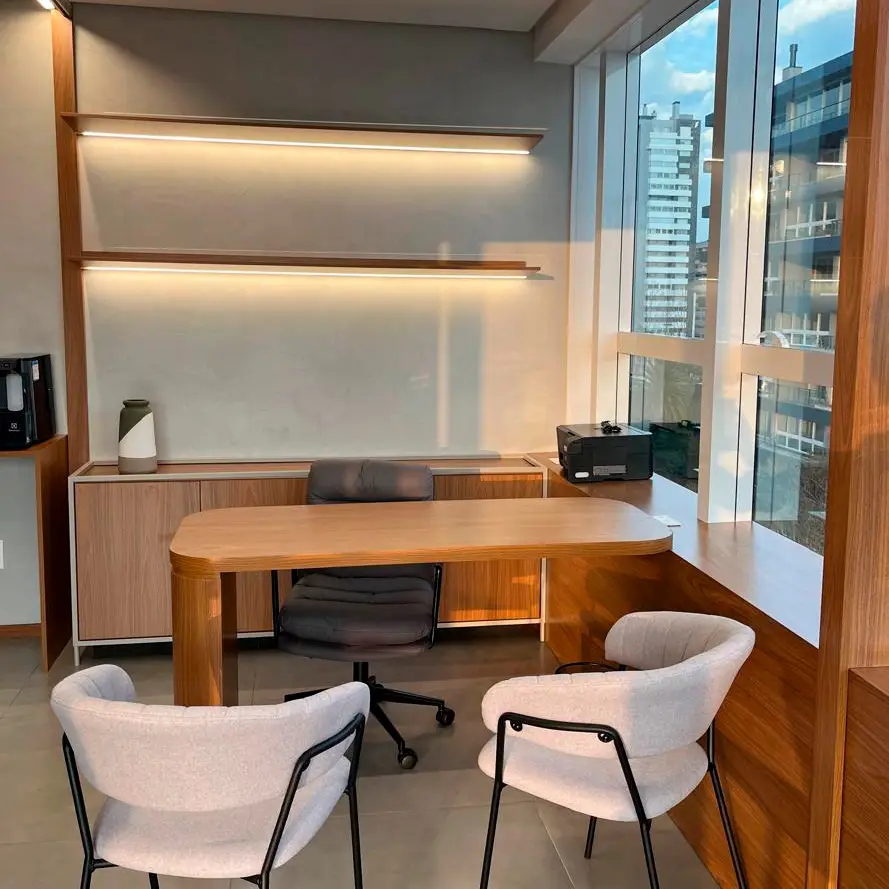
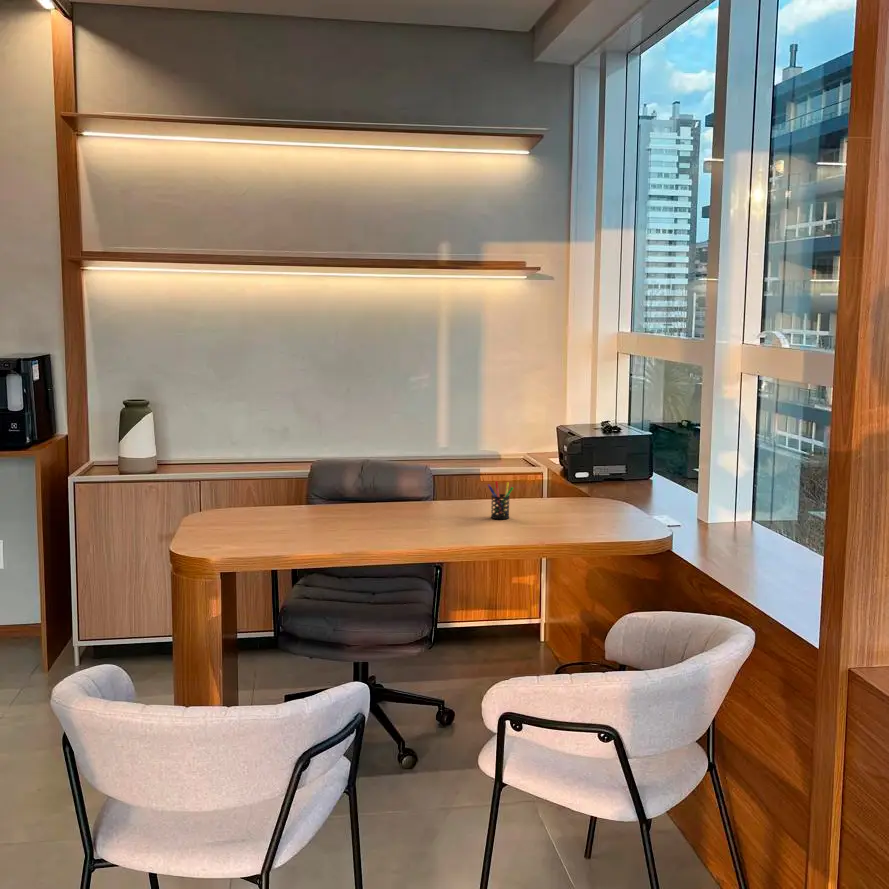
+ pen holder [487,480,514,520]
